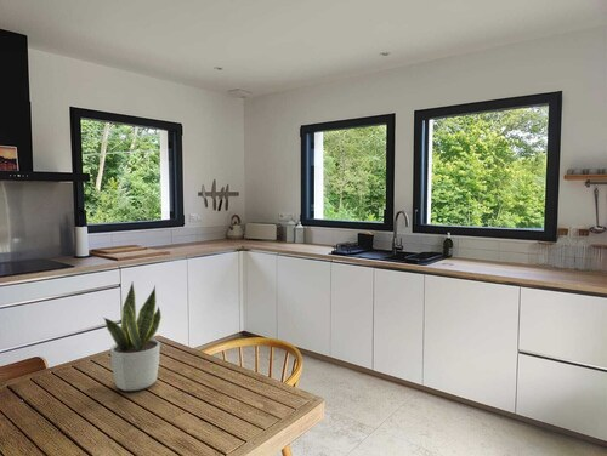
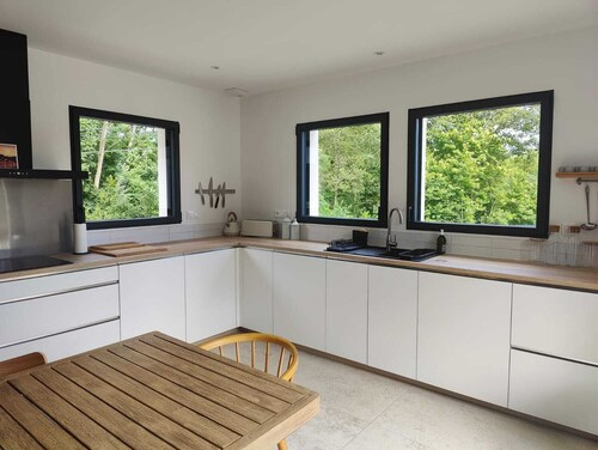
- potted plant [101,283,163,392]
